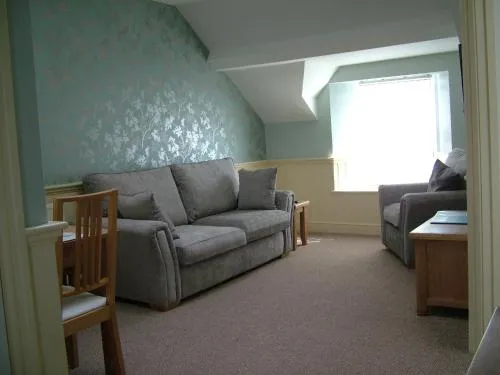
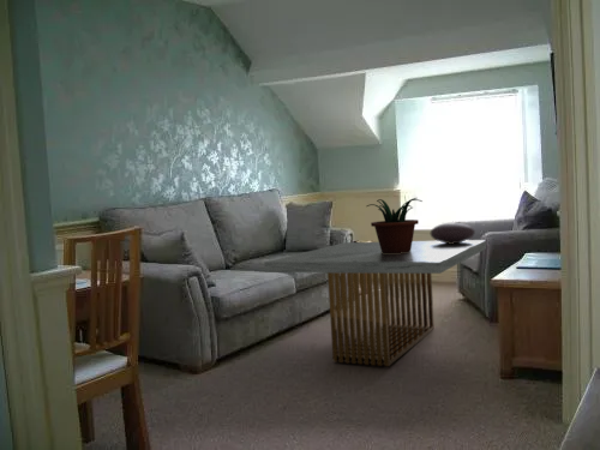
+ decorative bowl [430,222,476,244]
+ coffee table [263,239,487,367]
+ potted plant [366,197,424,253]
